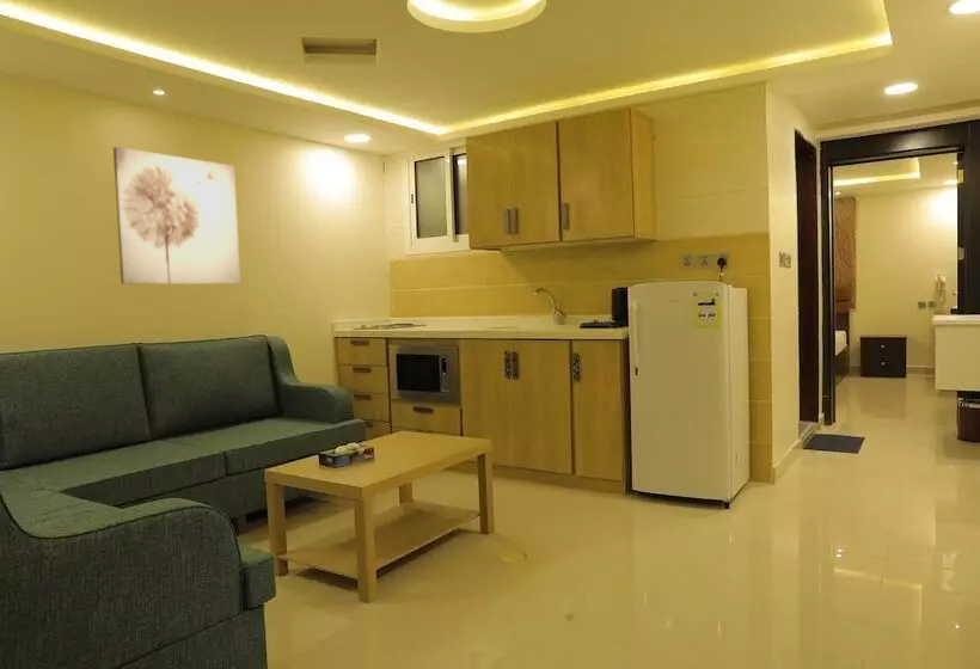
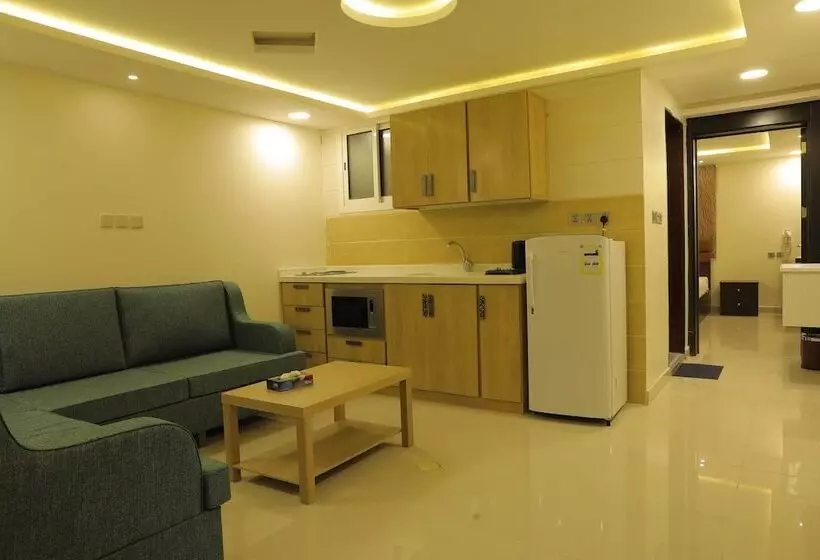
- wall art [112,146,241,284]
